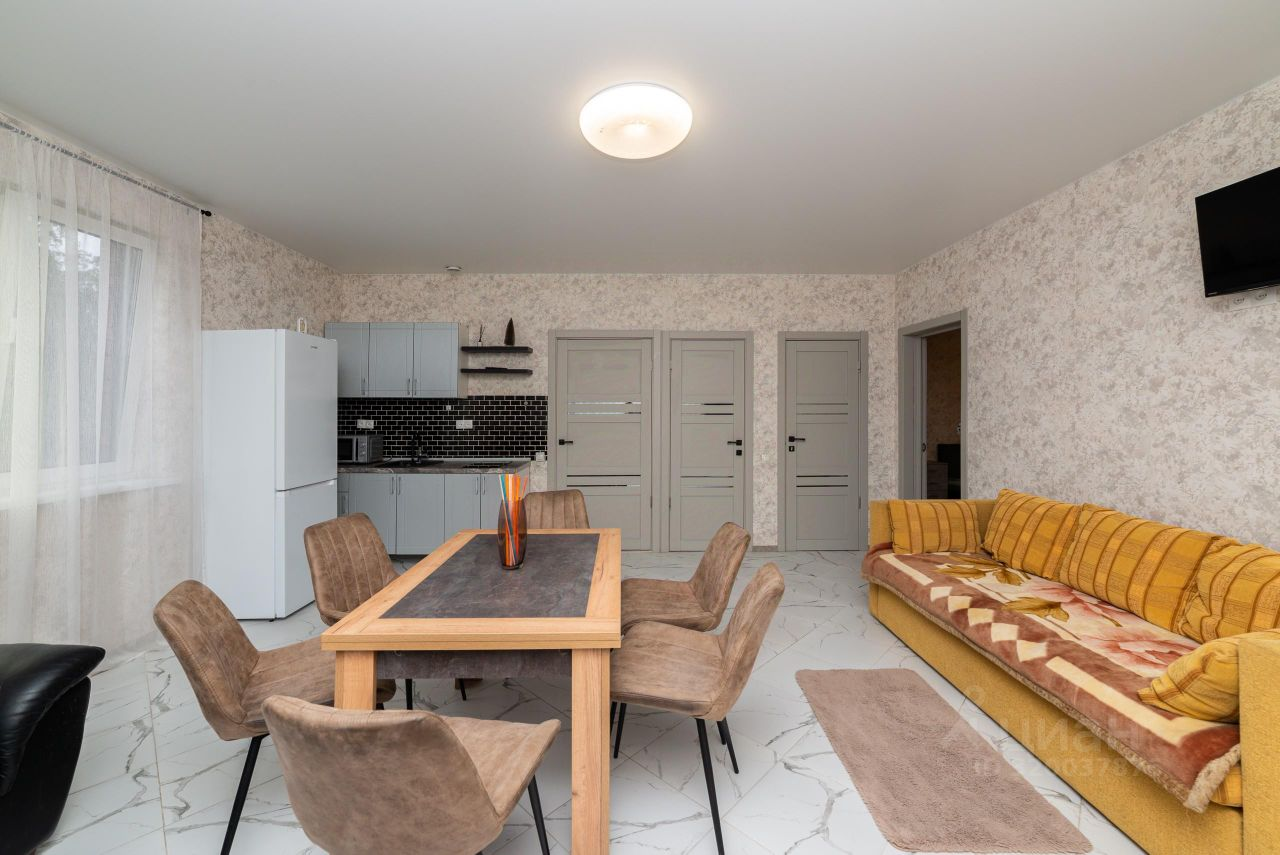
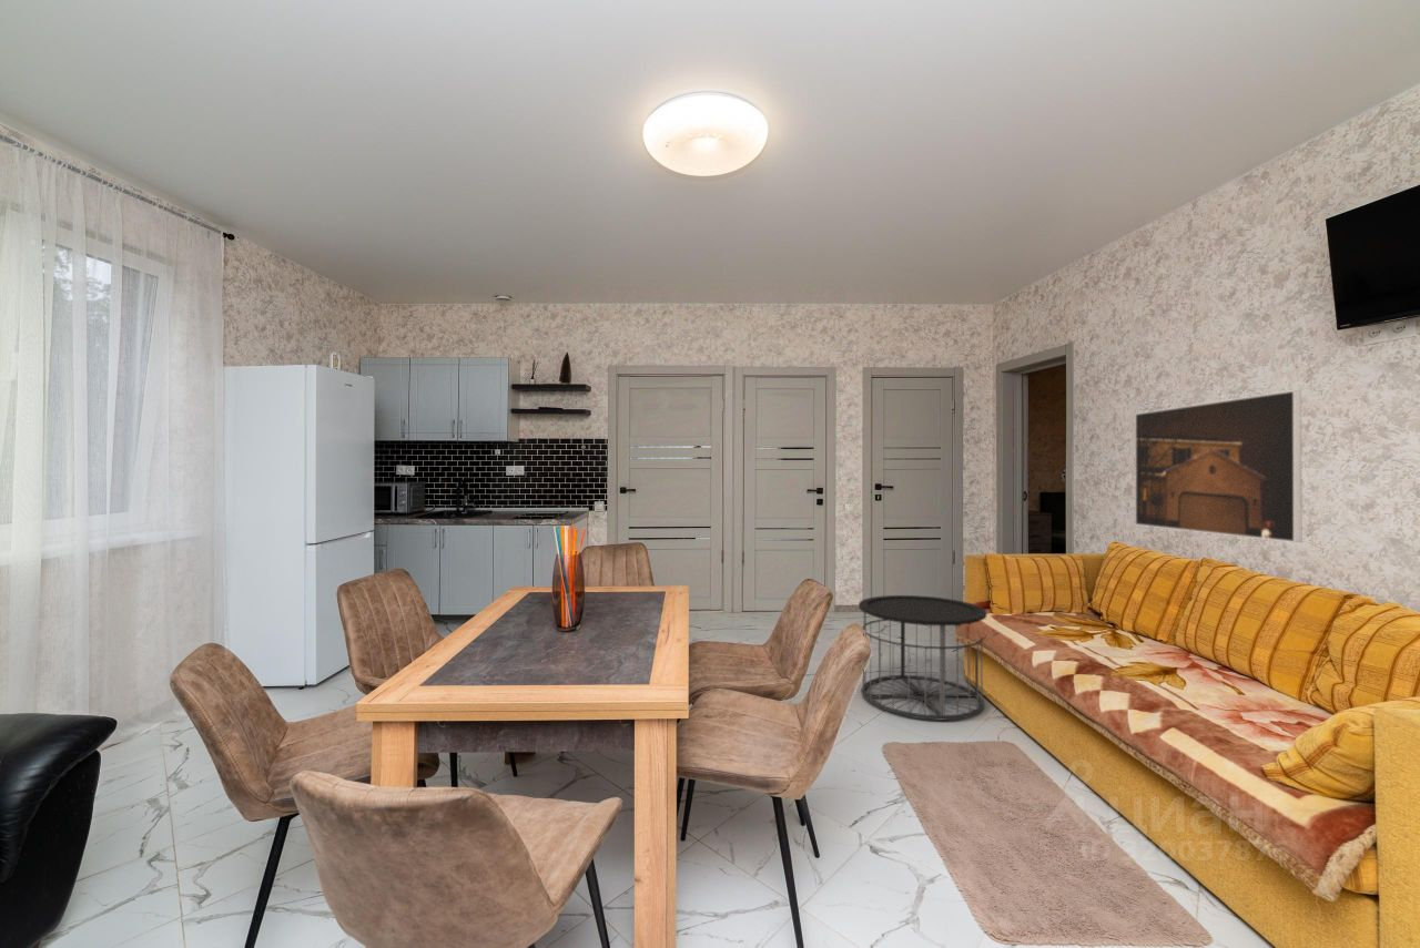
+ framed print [1134,389,1302,543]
+ side table [858,594,987,721]
